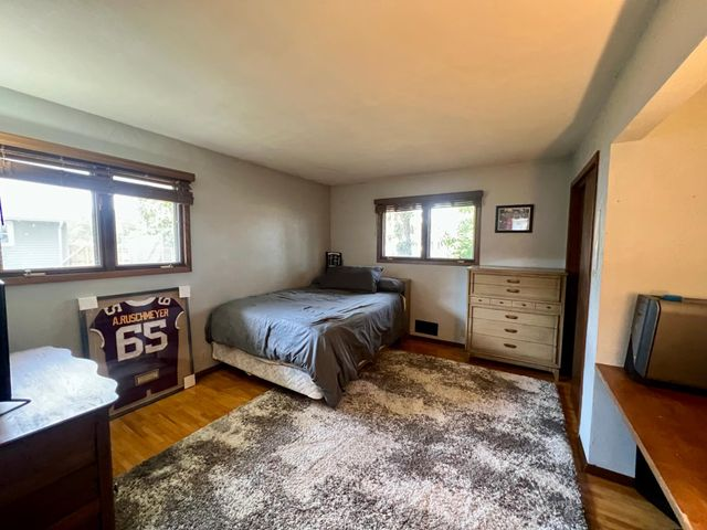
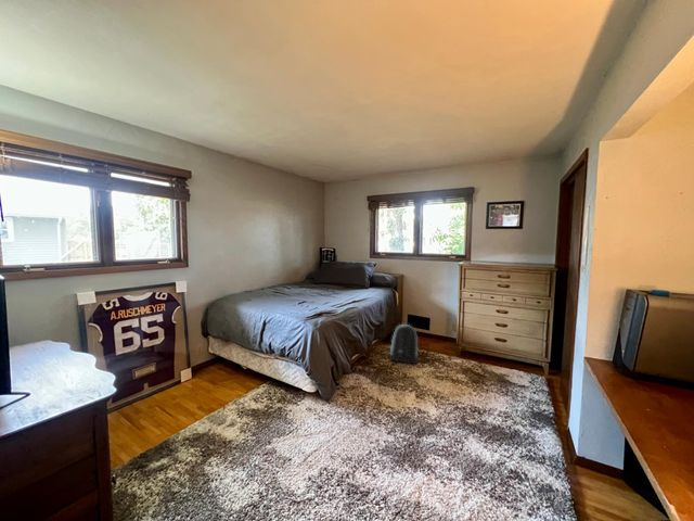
+ backpack [388,323,420,365]
